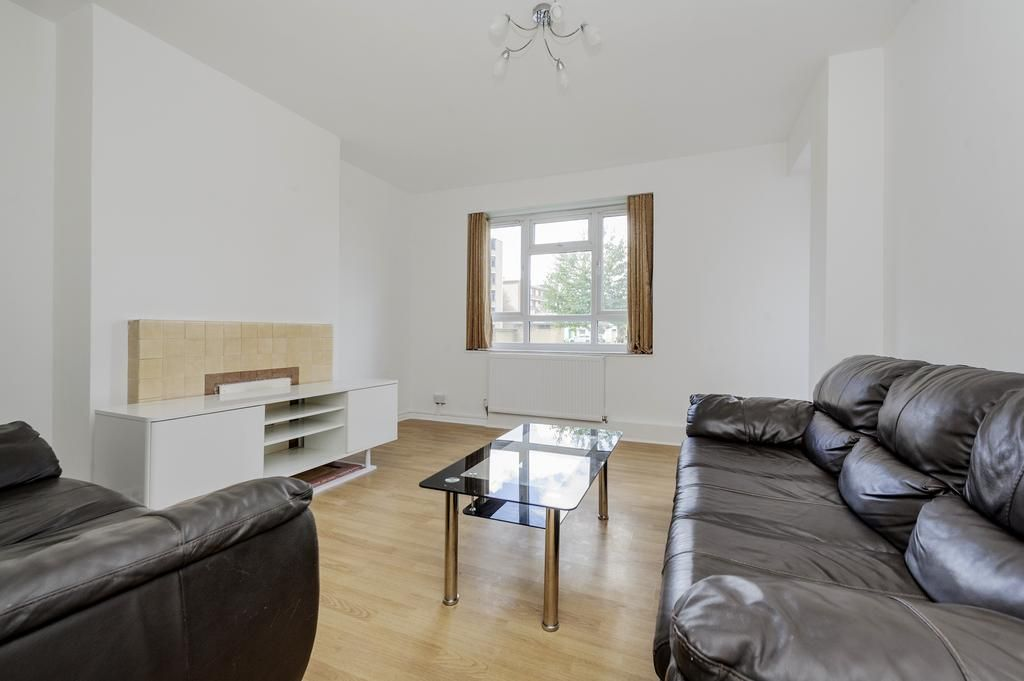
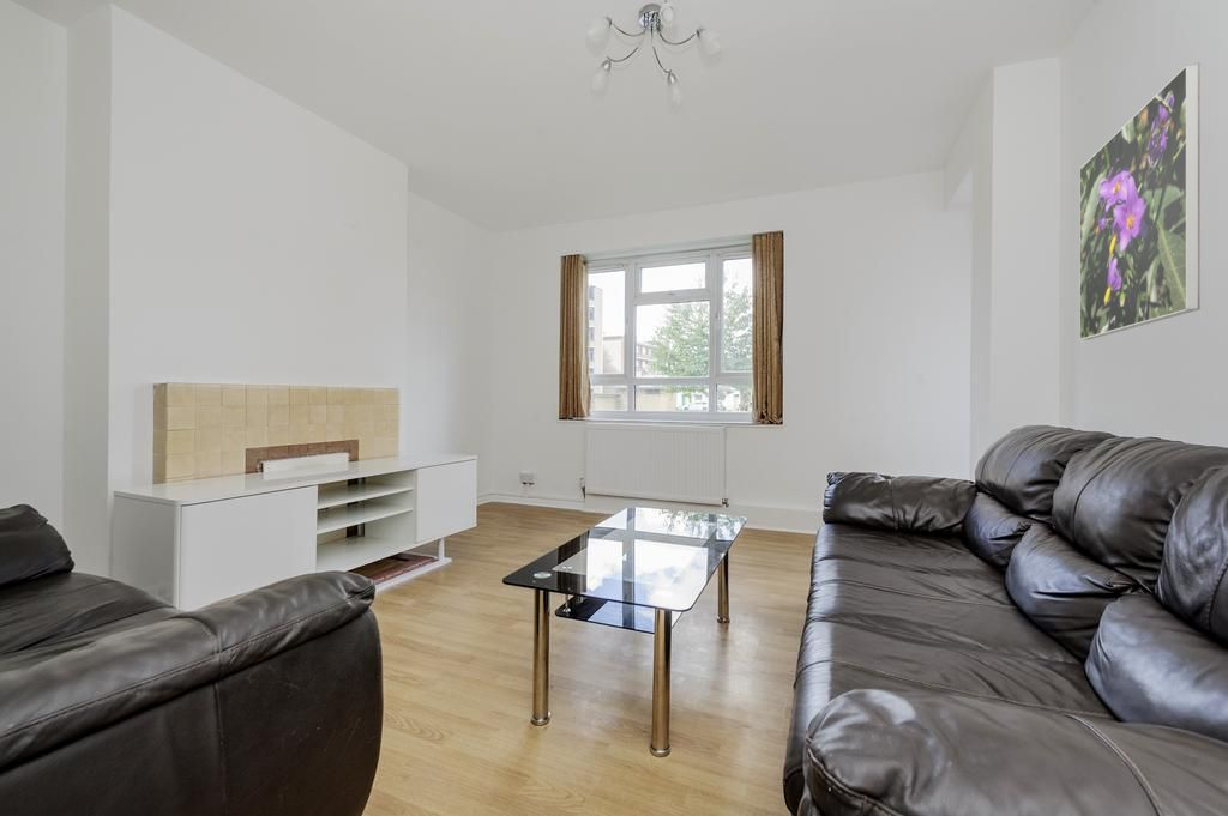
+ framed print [1078,61,1200,341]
